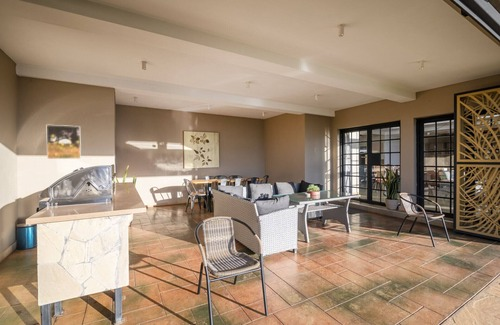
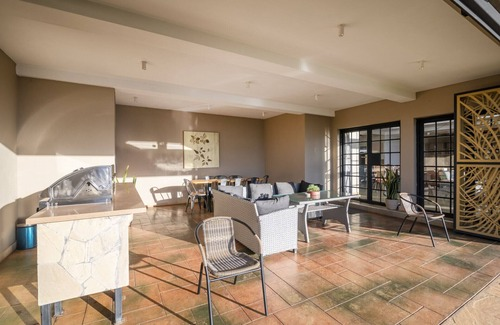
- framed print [46,124,82,160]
